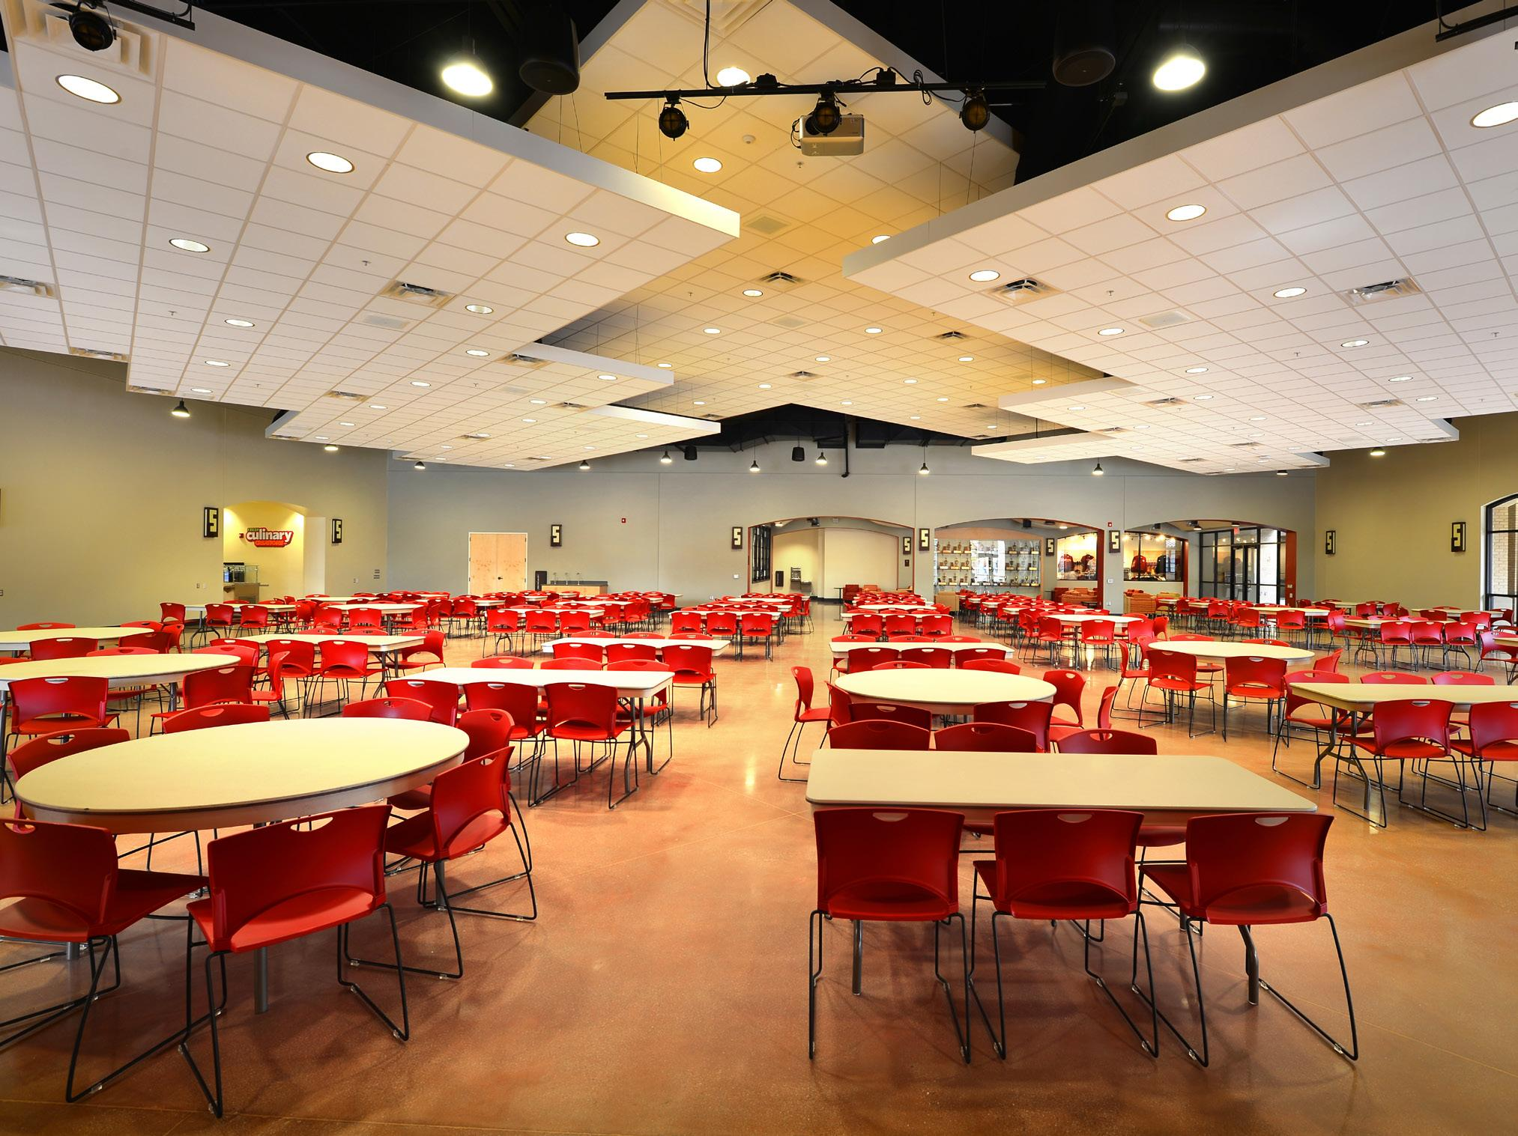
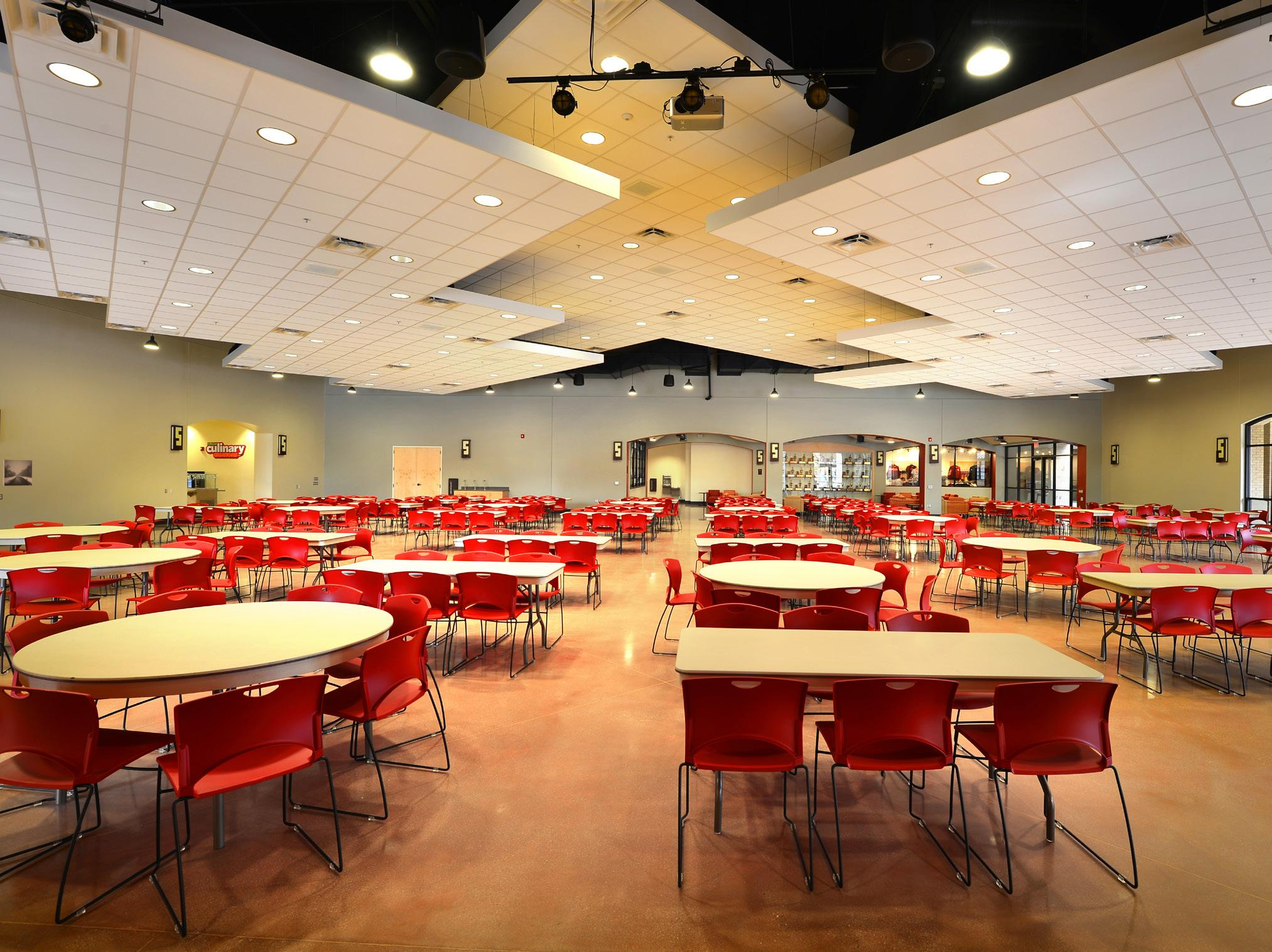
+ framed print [2,459,33,487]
